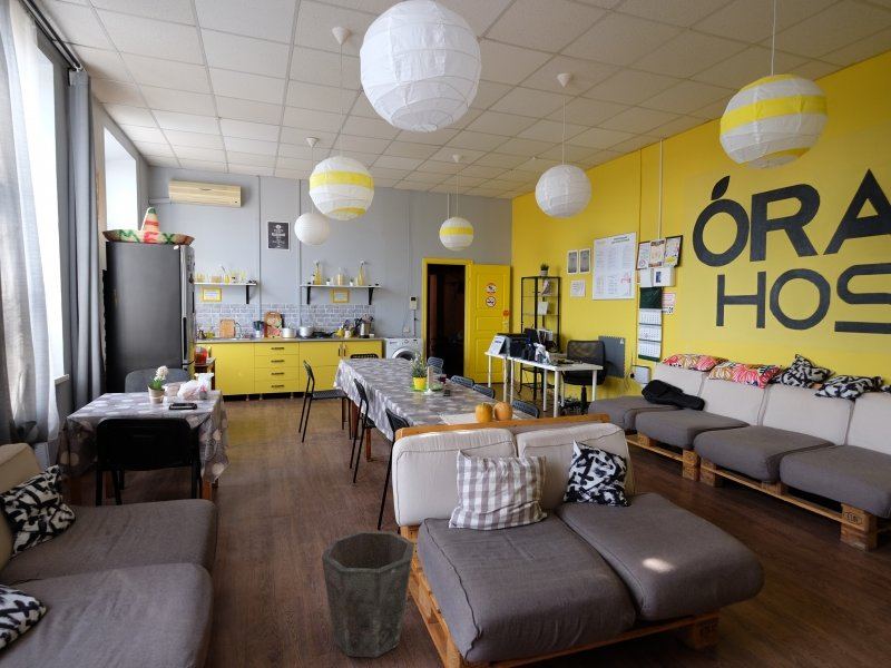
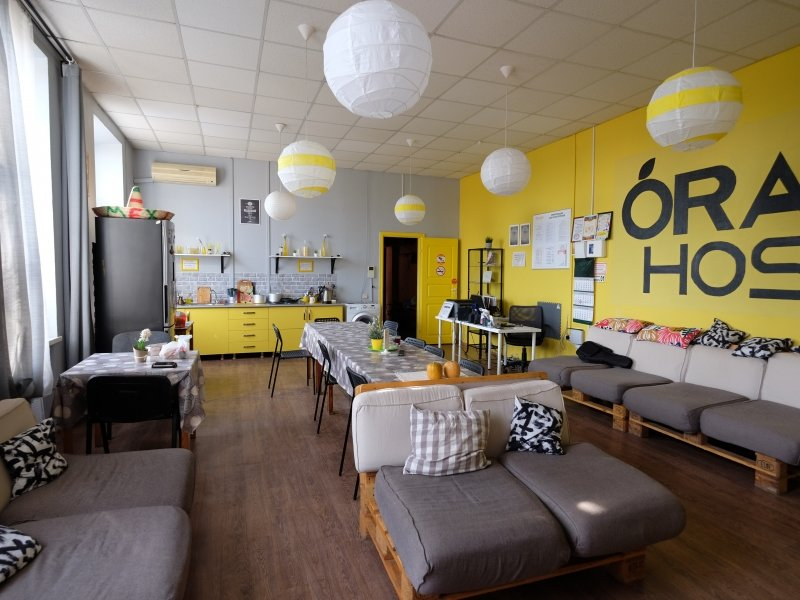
- waste bin [321,529,415,659]
